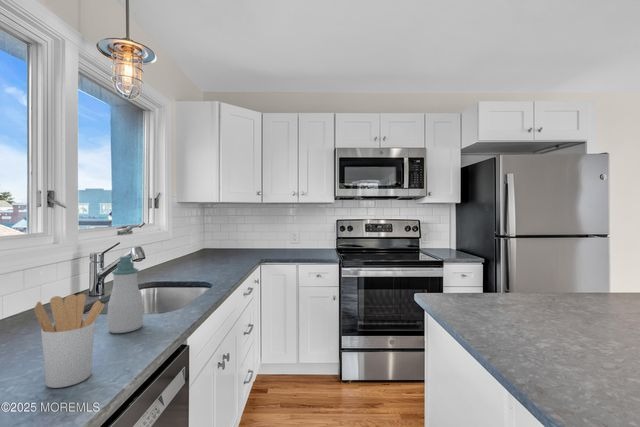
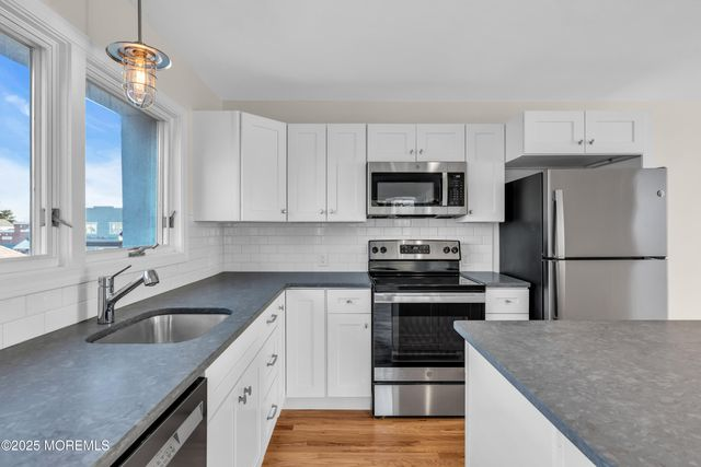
- soap bottle [106,254,144,334]
- utensil holder [34,293,105,389]
